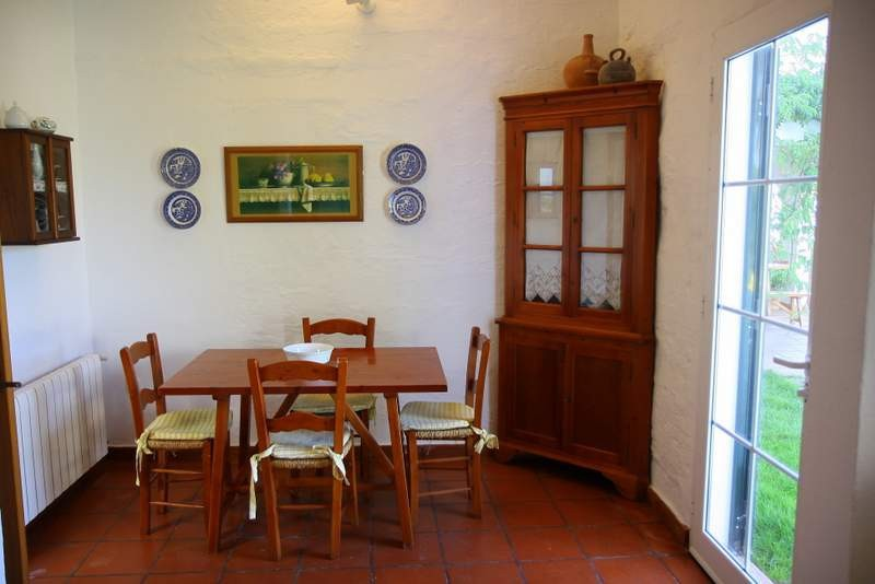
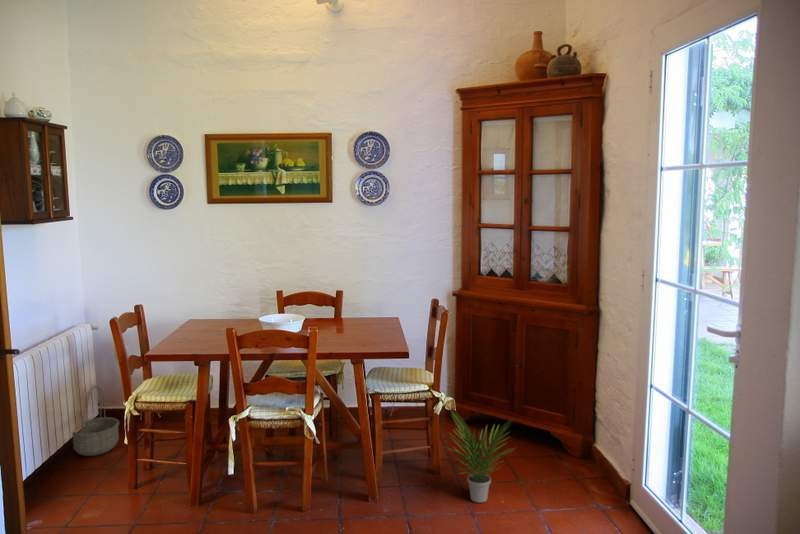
+ potted plant [438,408,517,504]
+ basket [71,385,120,457]
